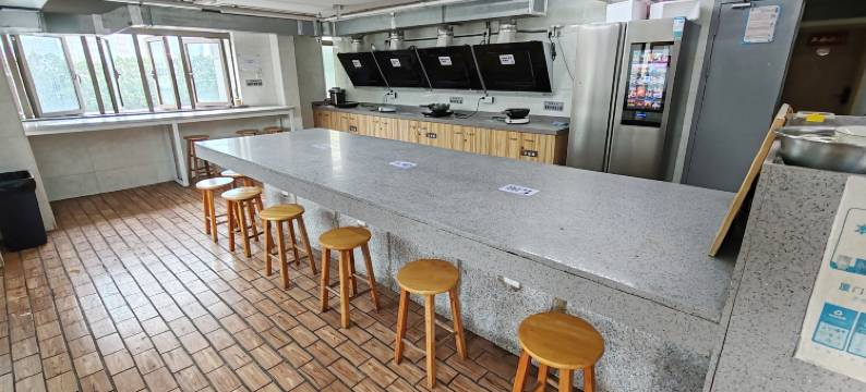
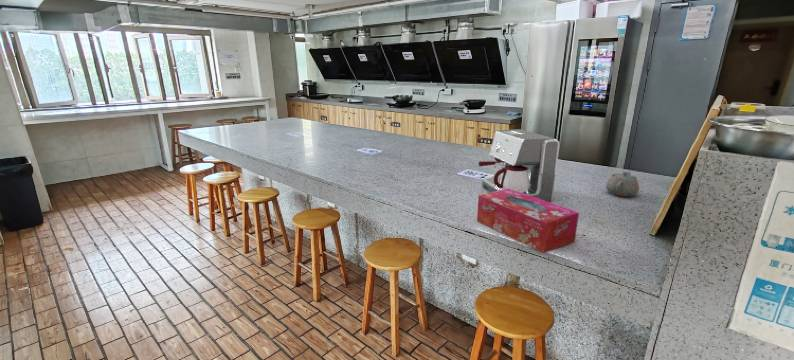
+ teapot [605,171,640,197]
+ coffee maker [478,128,560,202]
+ tissue box [476,188,580,254]
